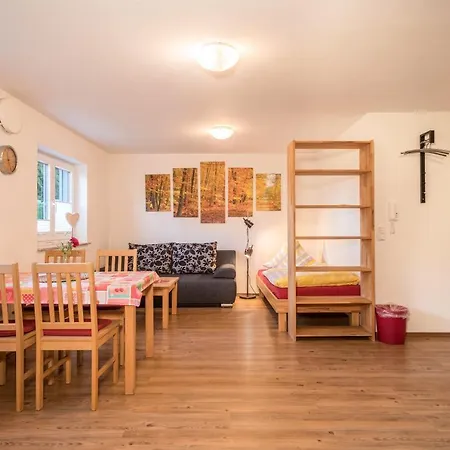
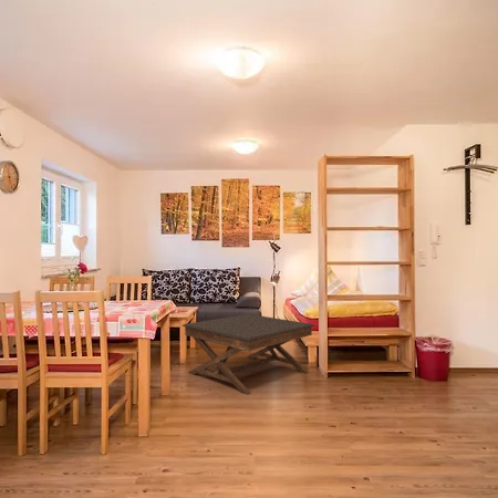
+ coffee table [181,313,315,395]
